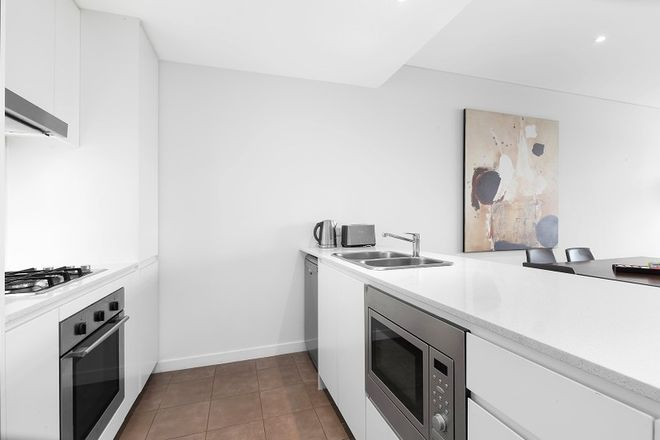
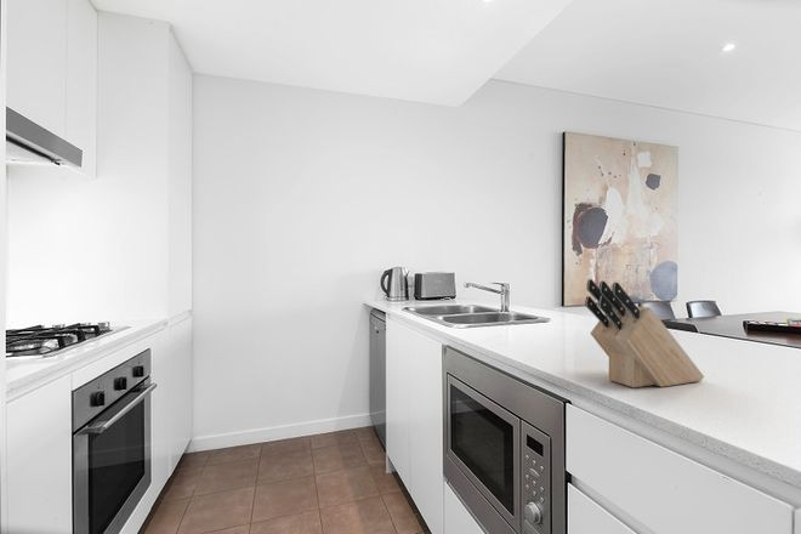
+ knife block [584,278,705,388]
